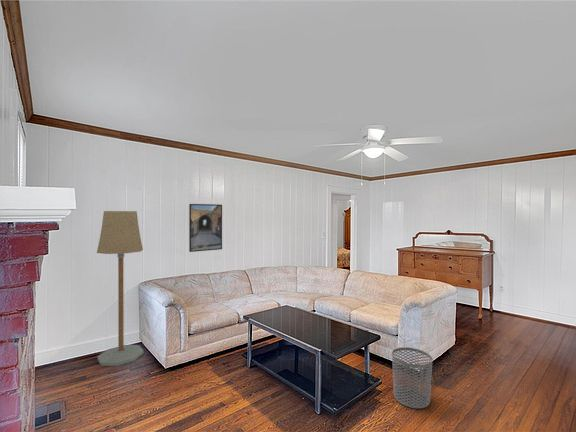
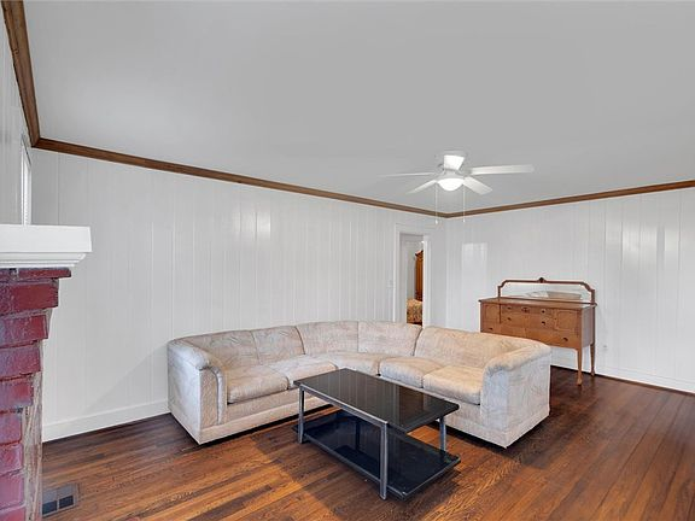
- waste bin [391,346,433,410]
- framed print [188,203,223,253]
- floor lamp [96,210,144,367]
